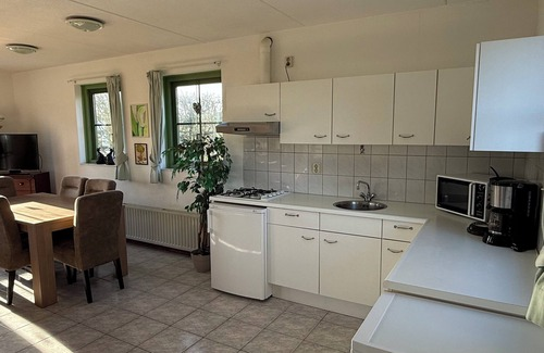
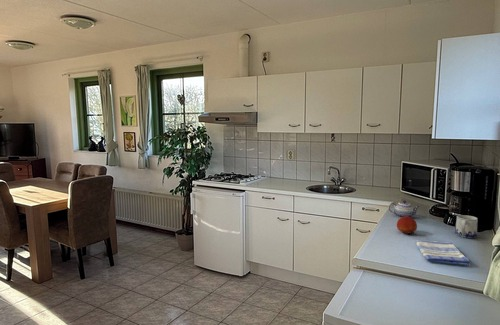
+ dish towel [415,239,471,267]
+ teapot [388,199,420,218]
+ fruit [396,216,418,236]
+ mug [454,214,479,239]
